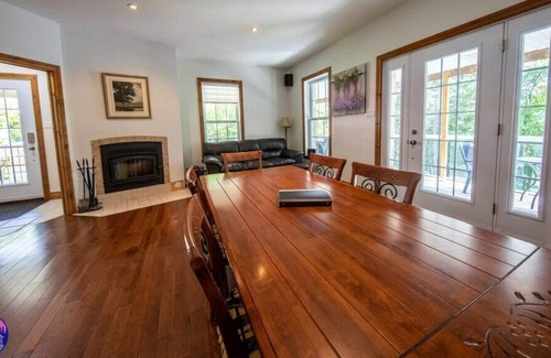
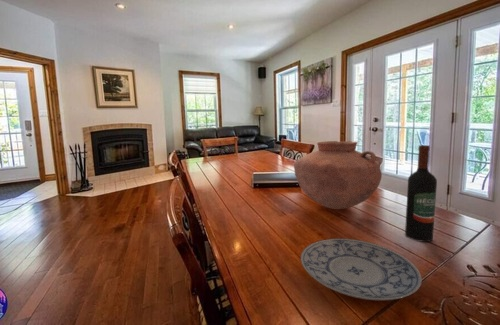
+ vase [293,140,383,210]
+ plate [300,238,423,301]
+ wine bottle [404,144,438,243]
